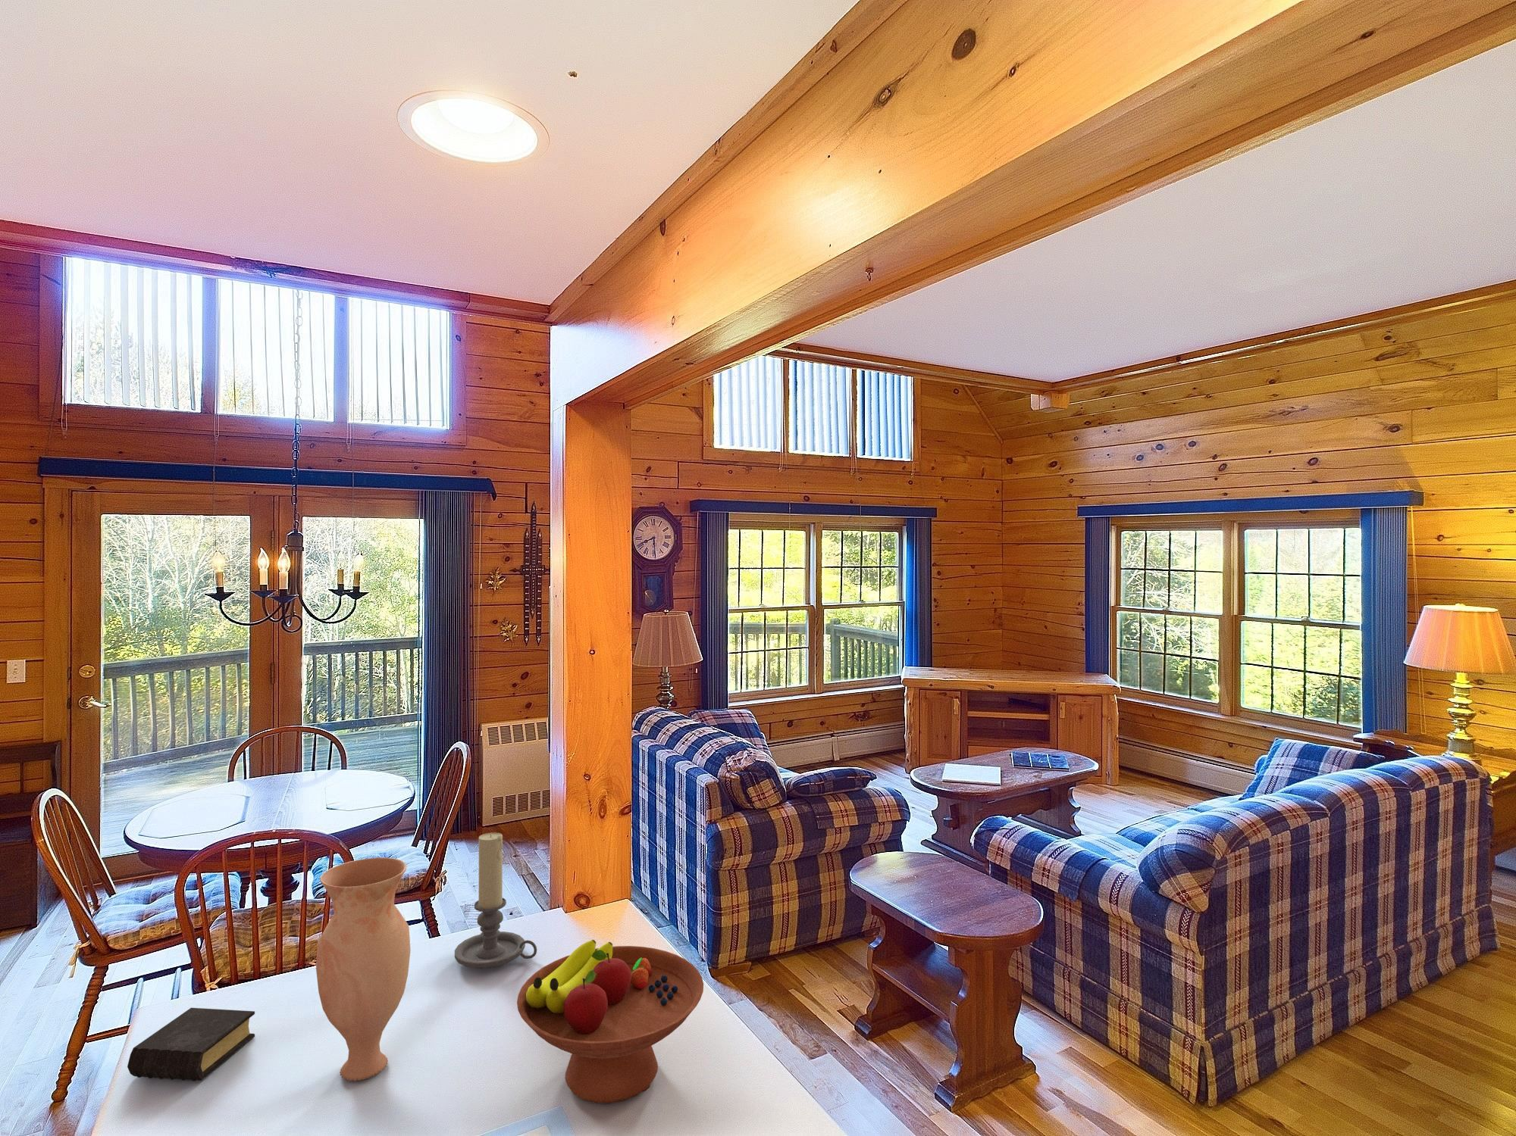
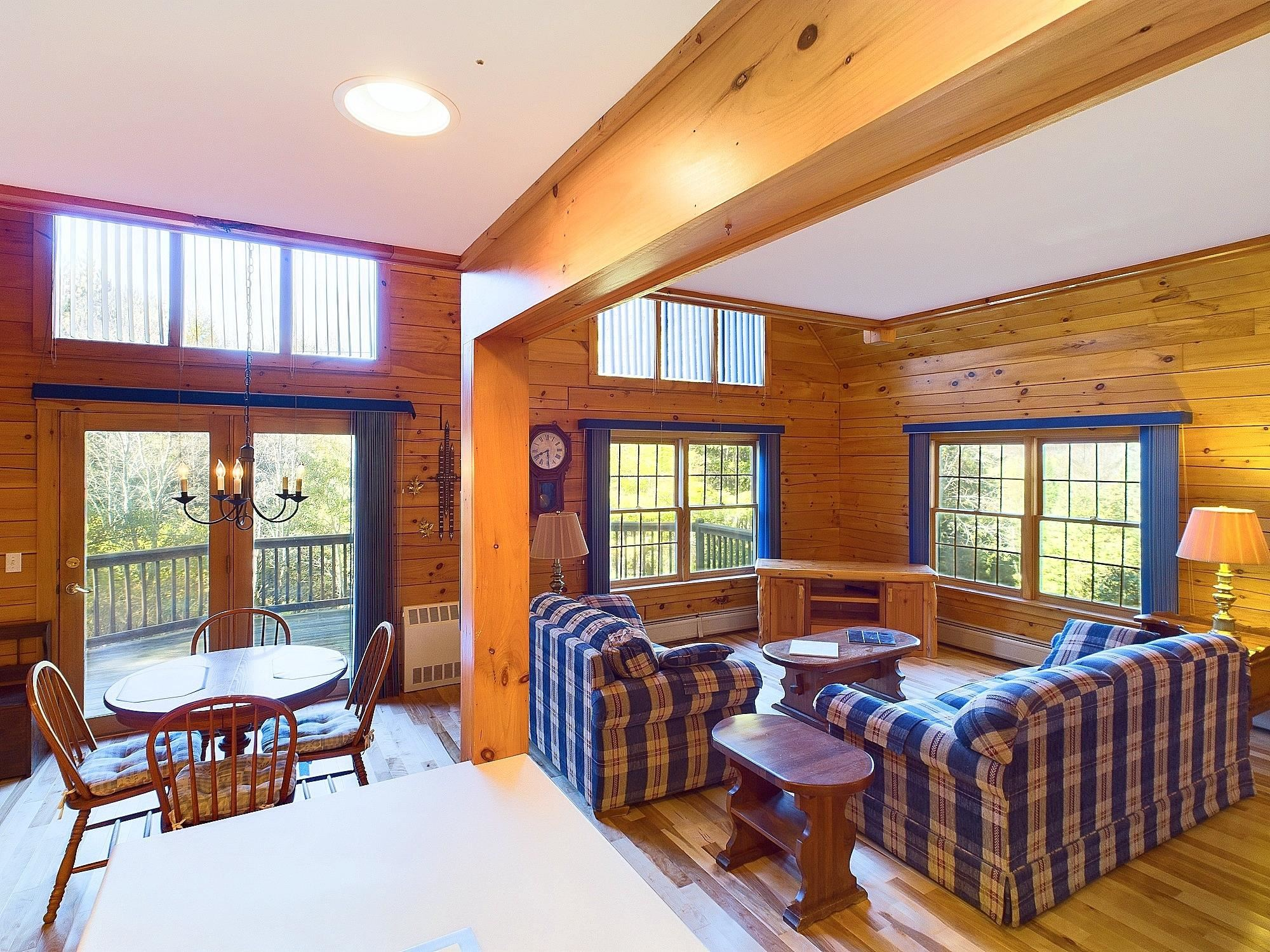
- candle holder [454,832,537,969]
- fruit bowl [516,939,704,1104]
- book [127,1007,255,1082]
- vase [315,857,411,1081]
